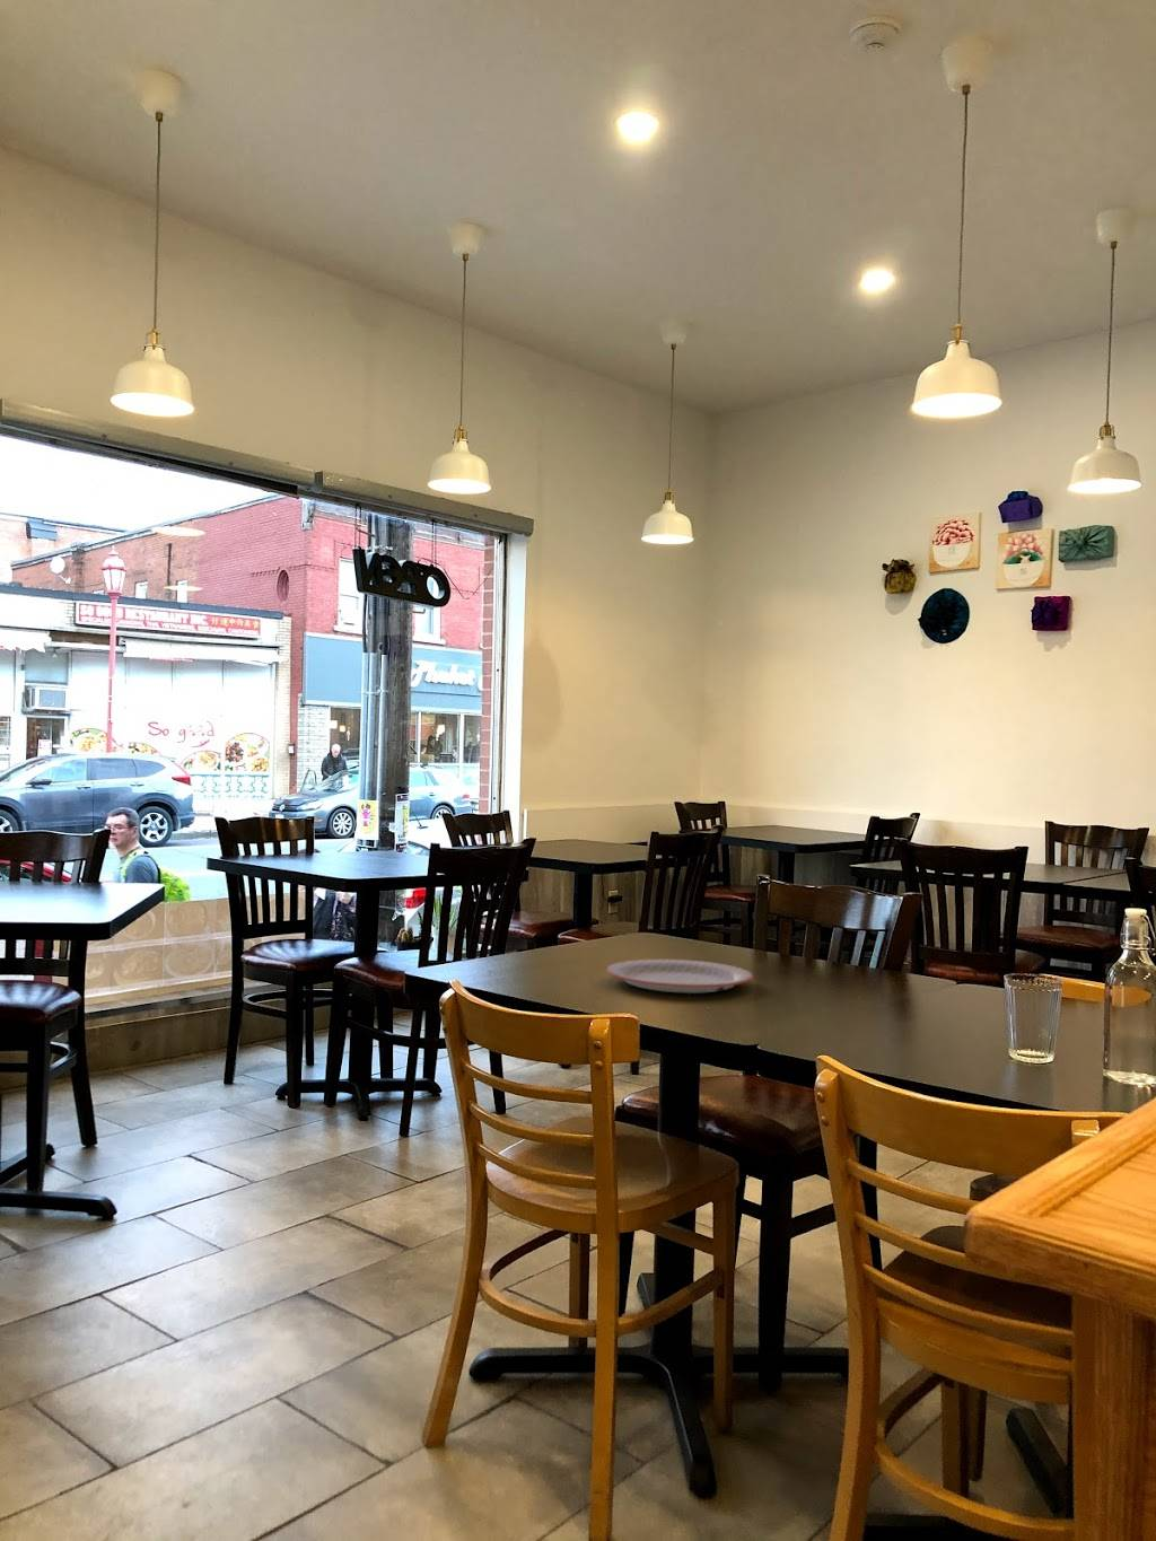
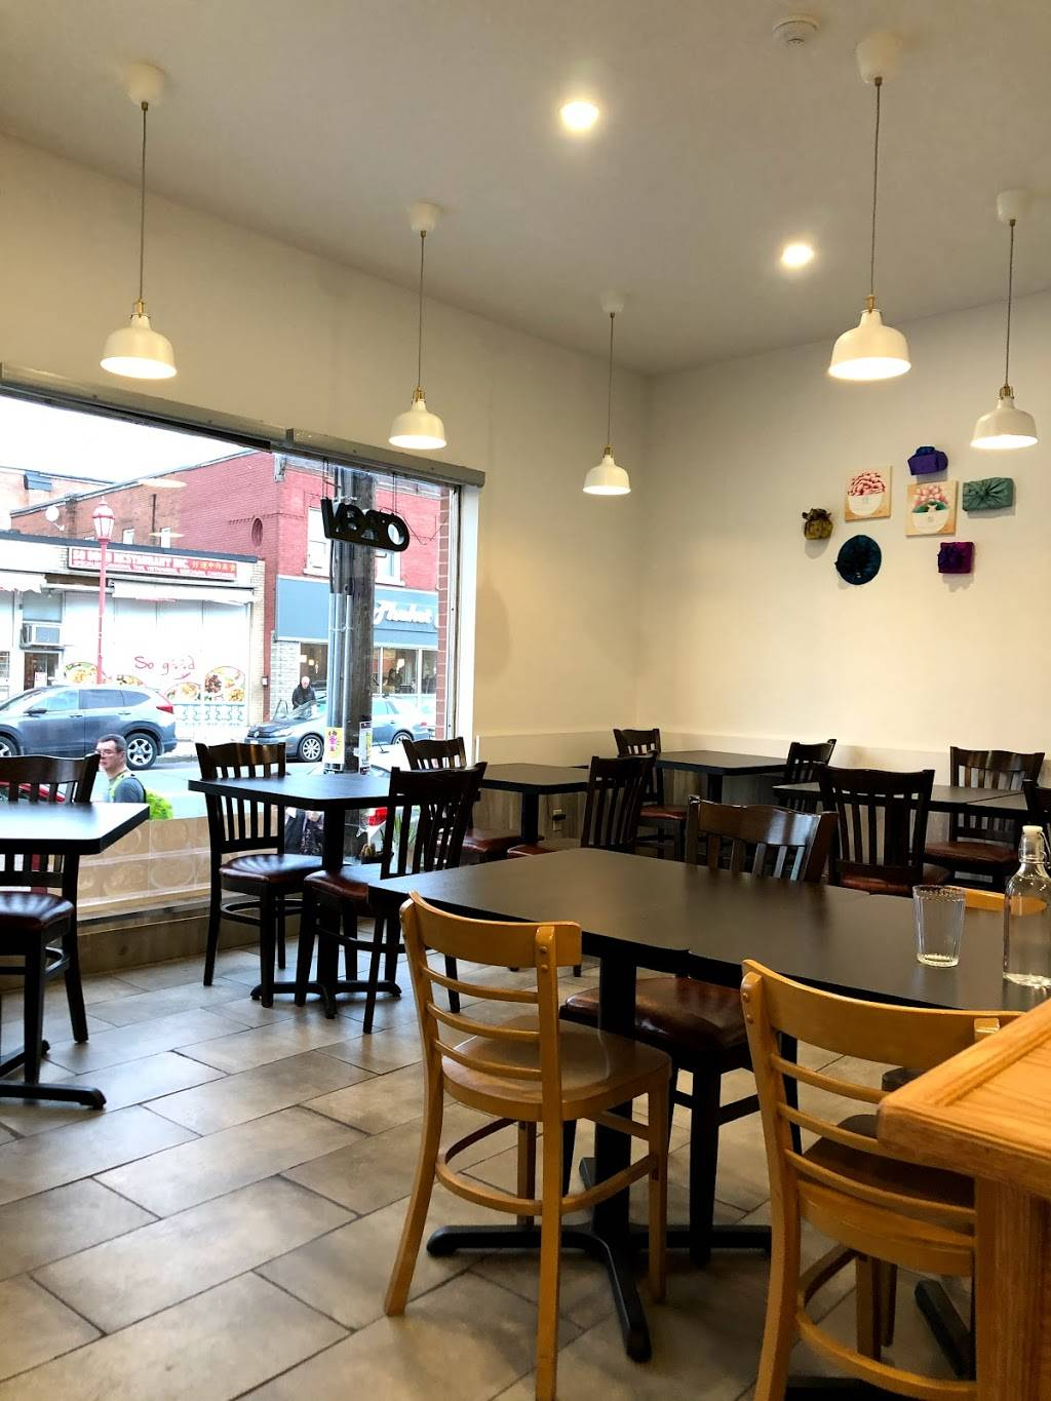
- plate [605,958,754,995]
